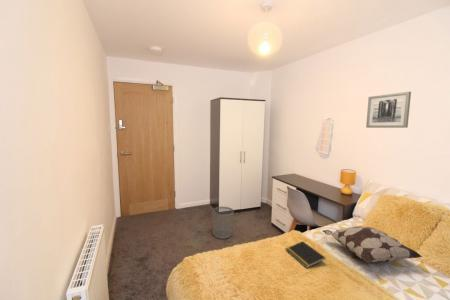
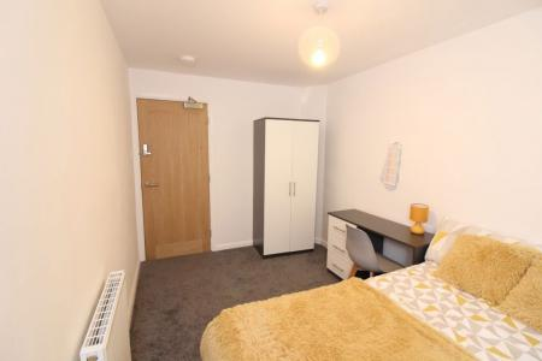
- notepad [285,240,327,269]
- wall art [365,91,412,129]
- waste bin [211,206,235,240]
- decorative pillow [322,225,423,264]
